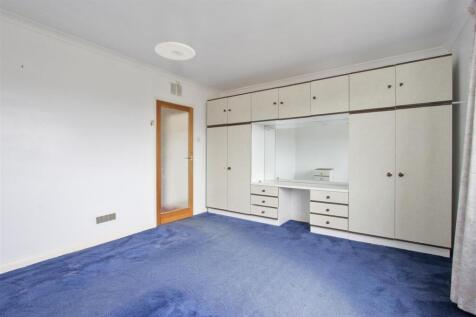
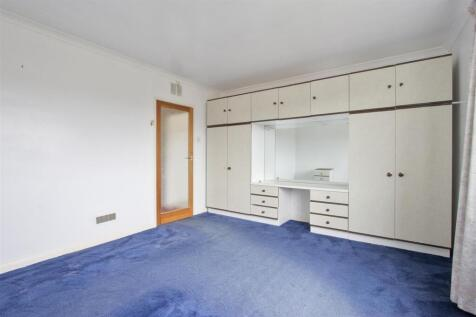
- ceiling light [154,41,196,61]
